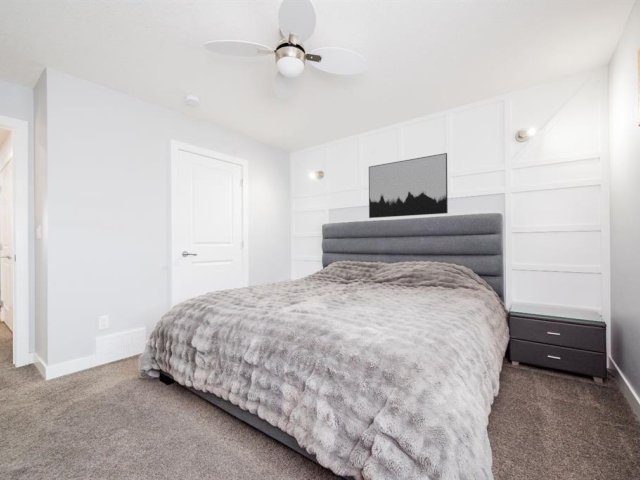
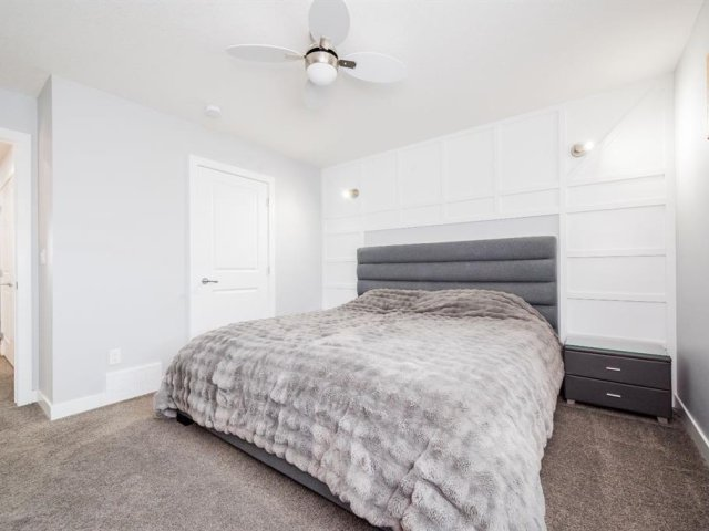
- wall art [368,152,449,219]
